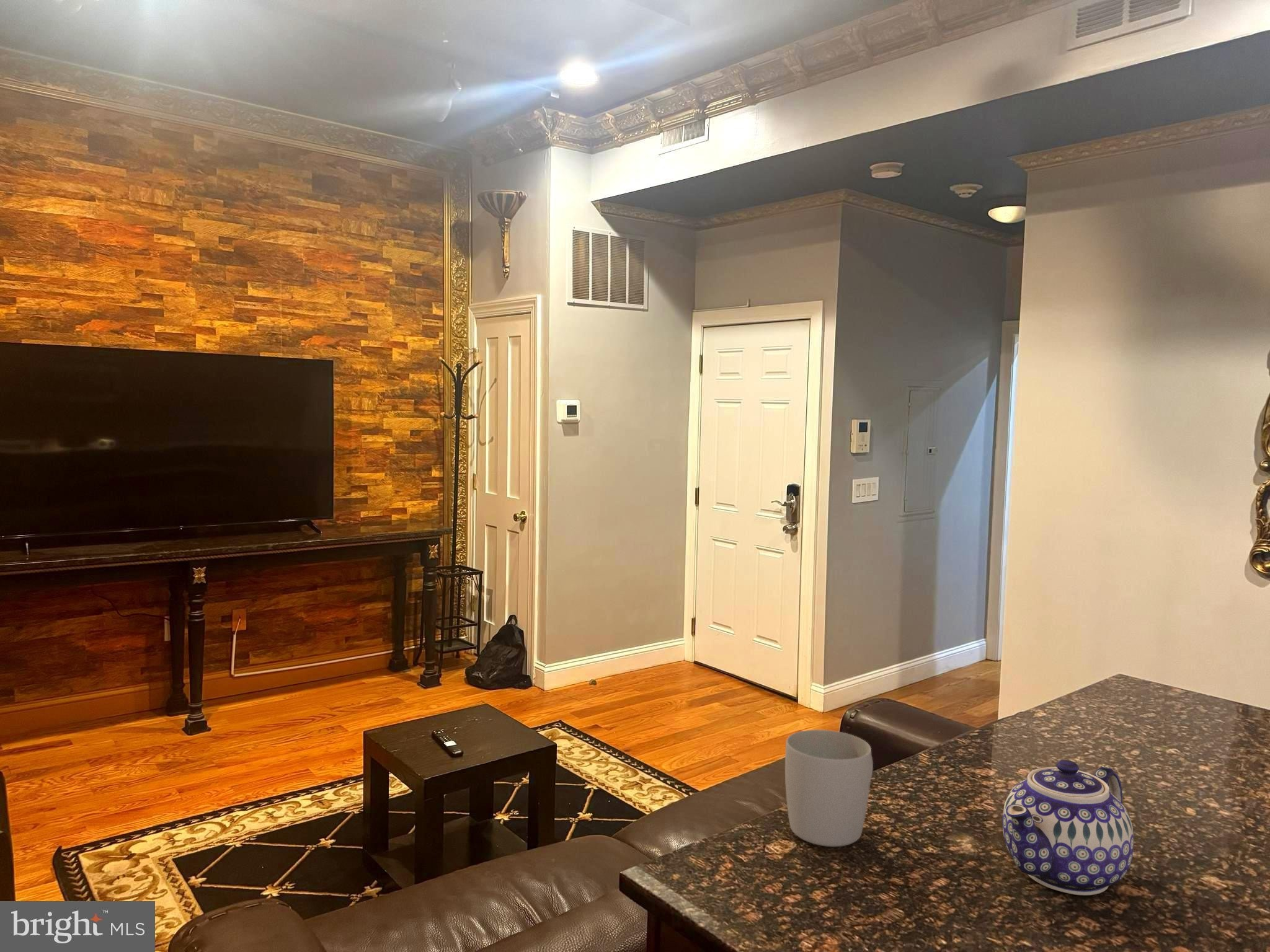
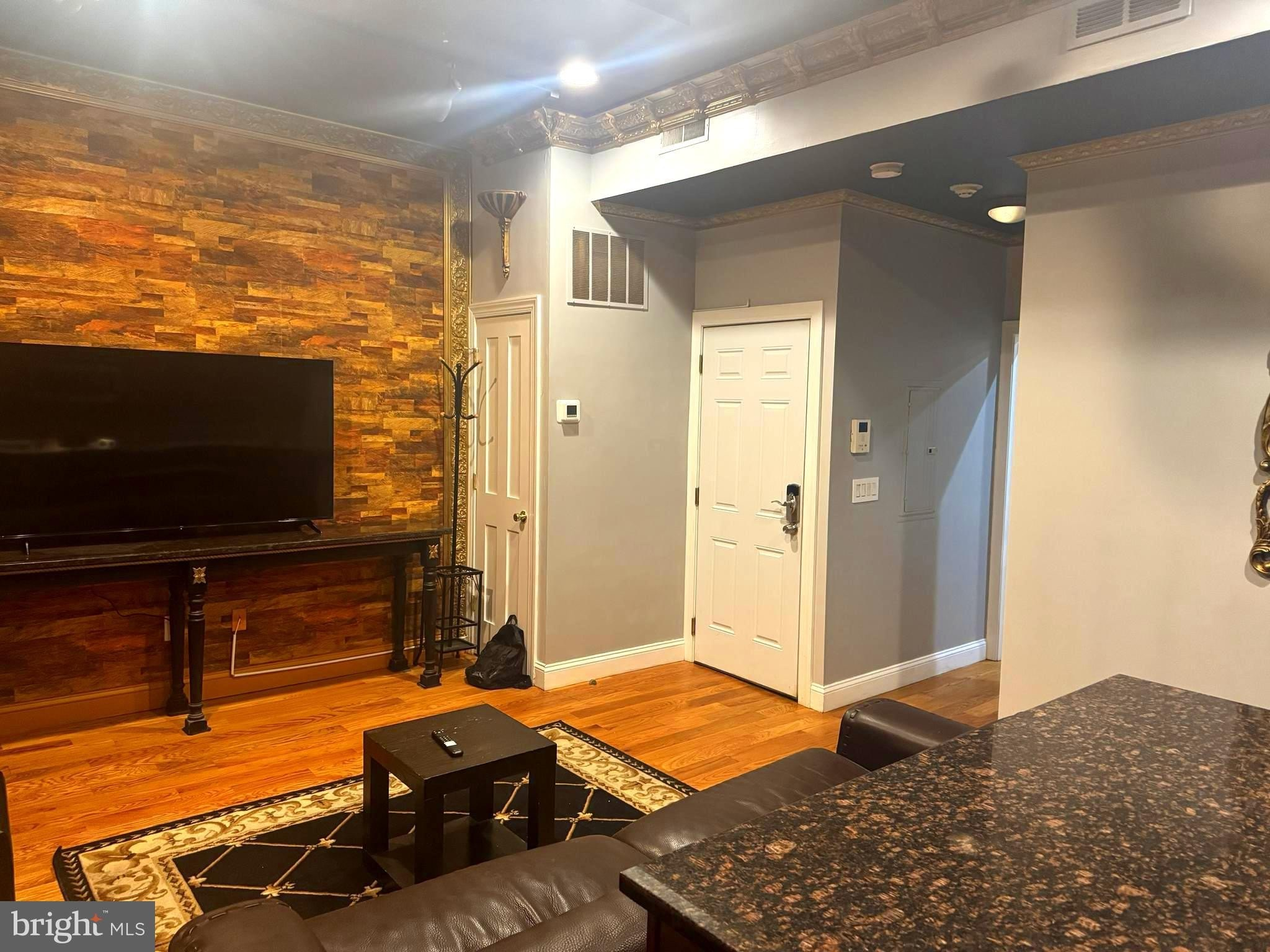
- mug [784,729,874,847]
- teapot [1002,759,1134,896]
